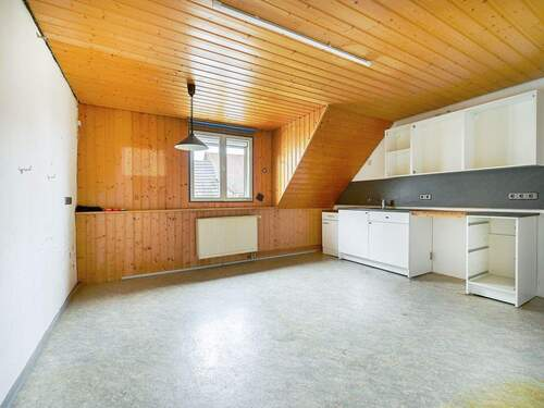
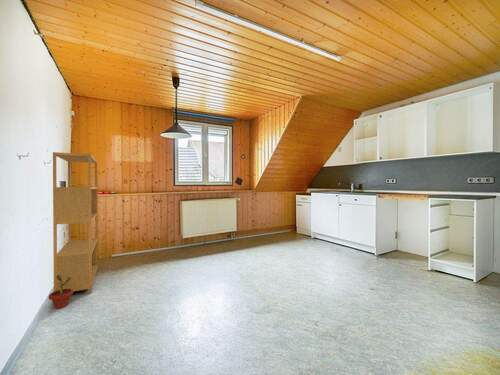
+ bookshelf [52,151,99,294]
+ potted plant [48,275,74,309]
